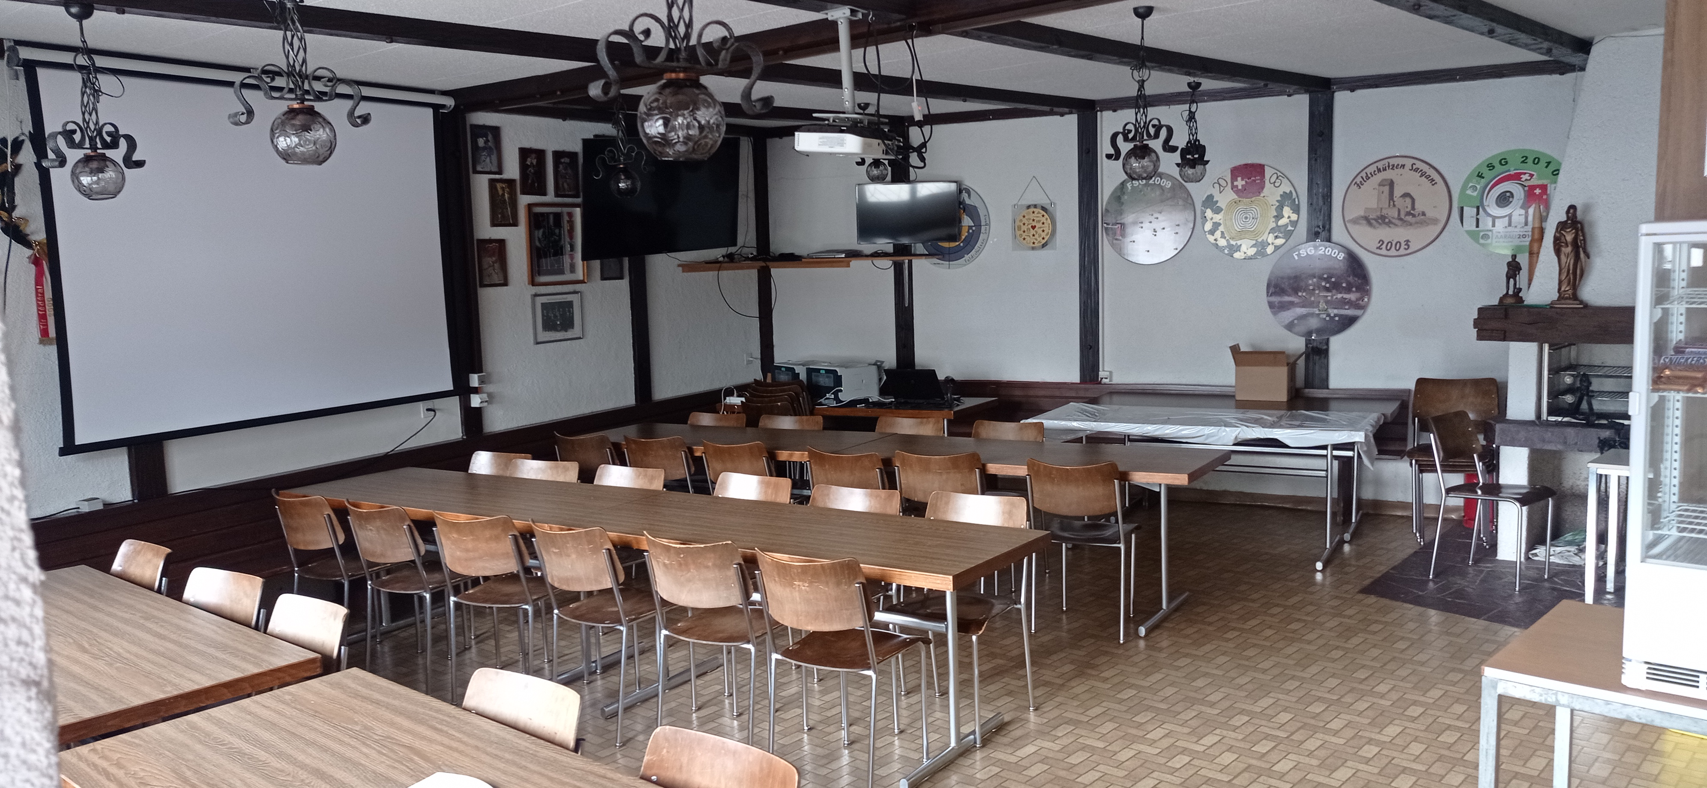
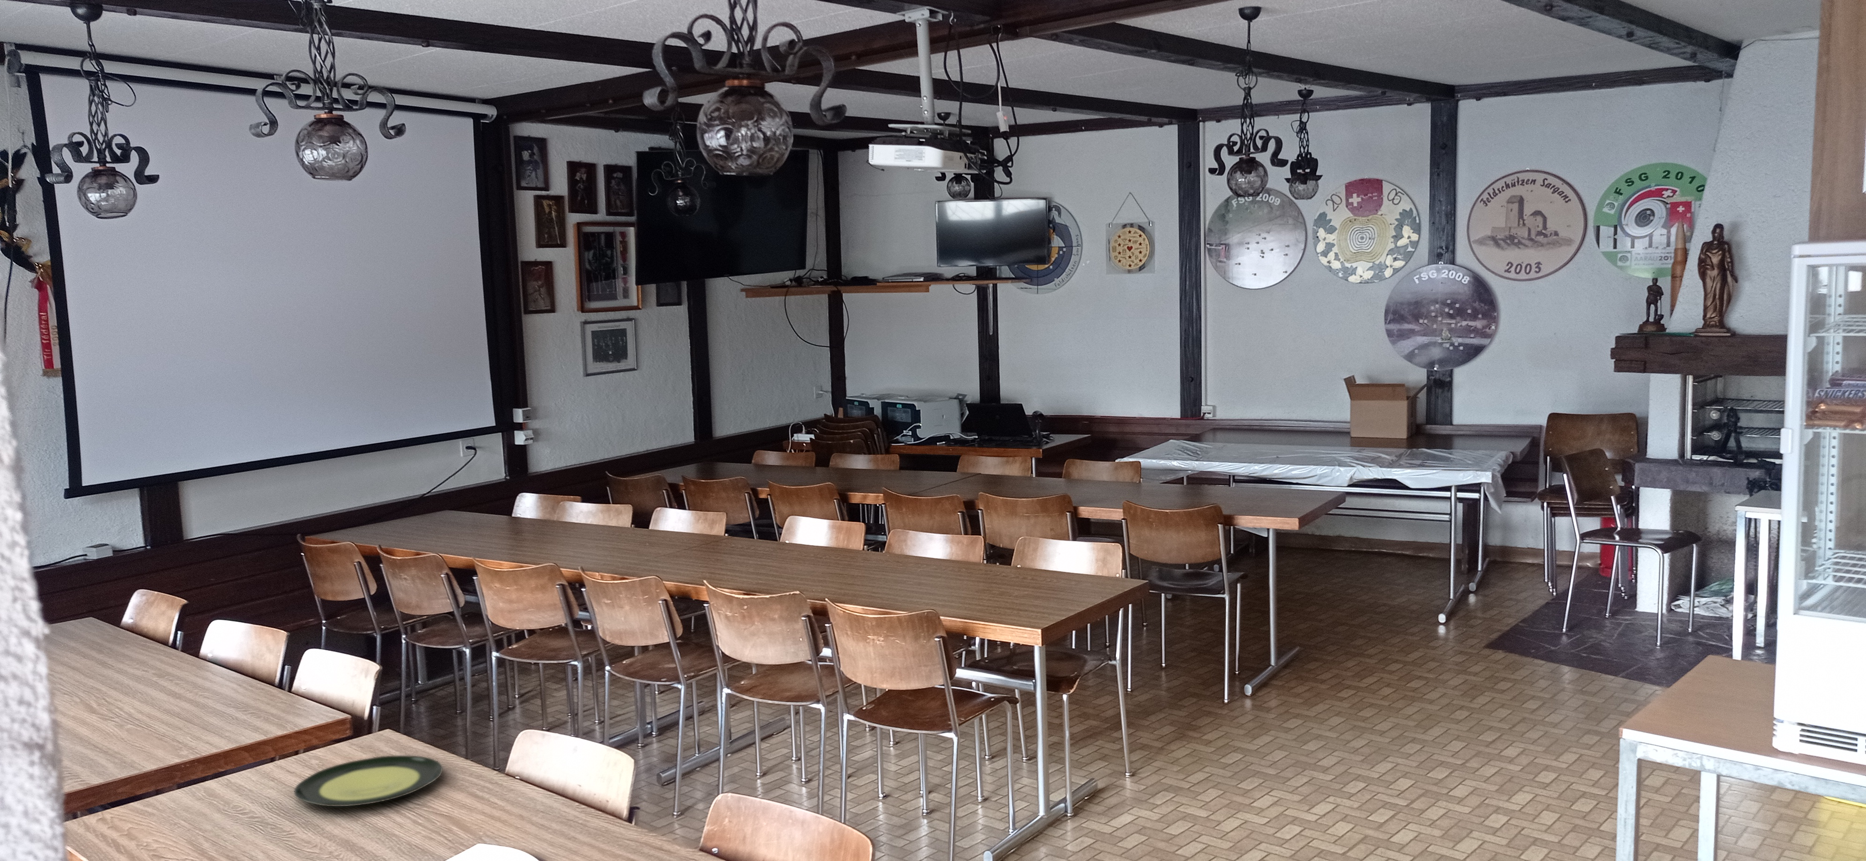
+ plate [294,755,443,806]
